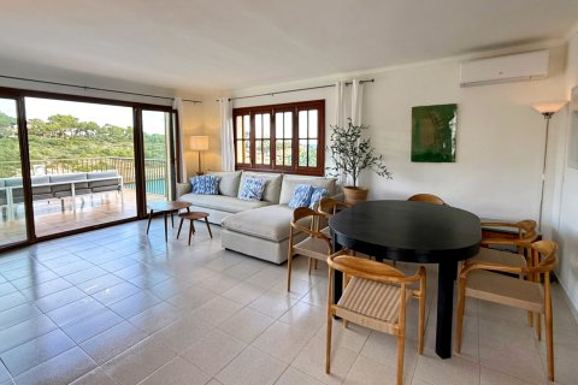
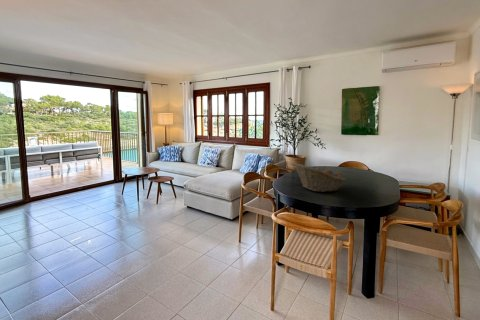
+ fruit basket [292,162,347,193]
